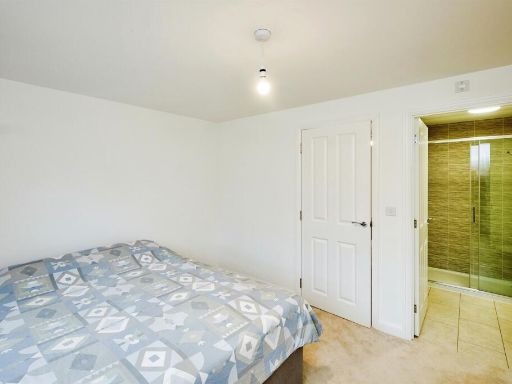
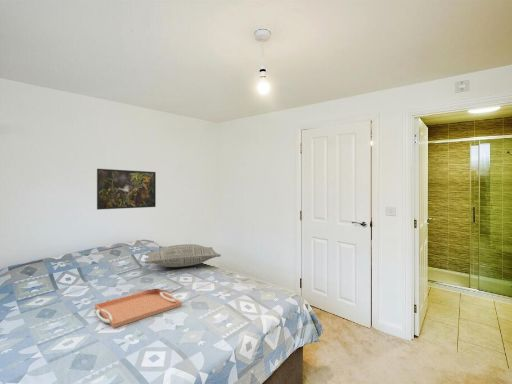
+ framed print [96,168,157,211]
+ pillow [144,243,222,268]
+ serving tray [94,288,182,329]
